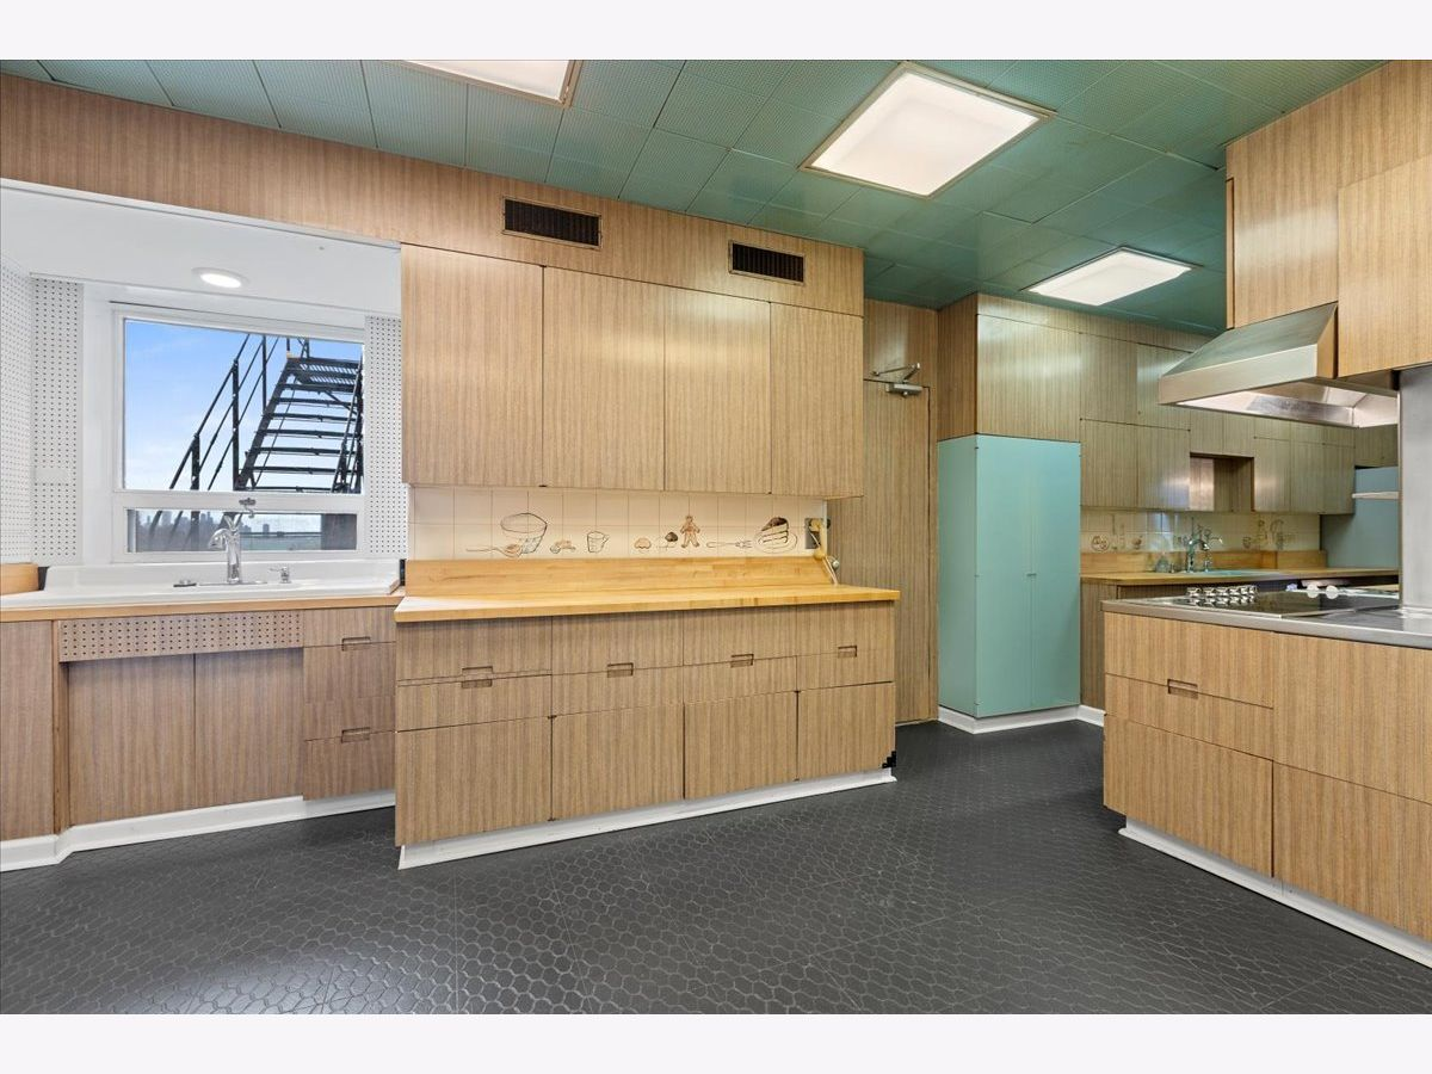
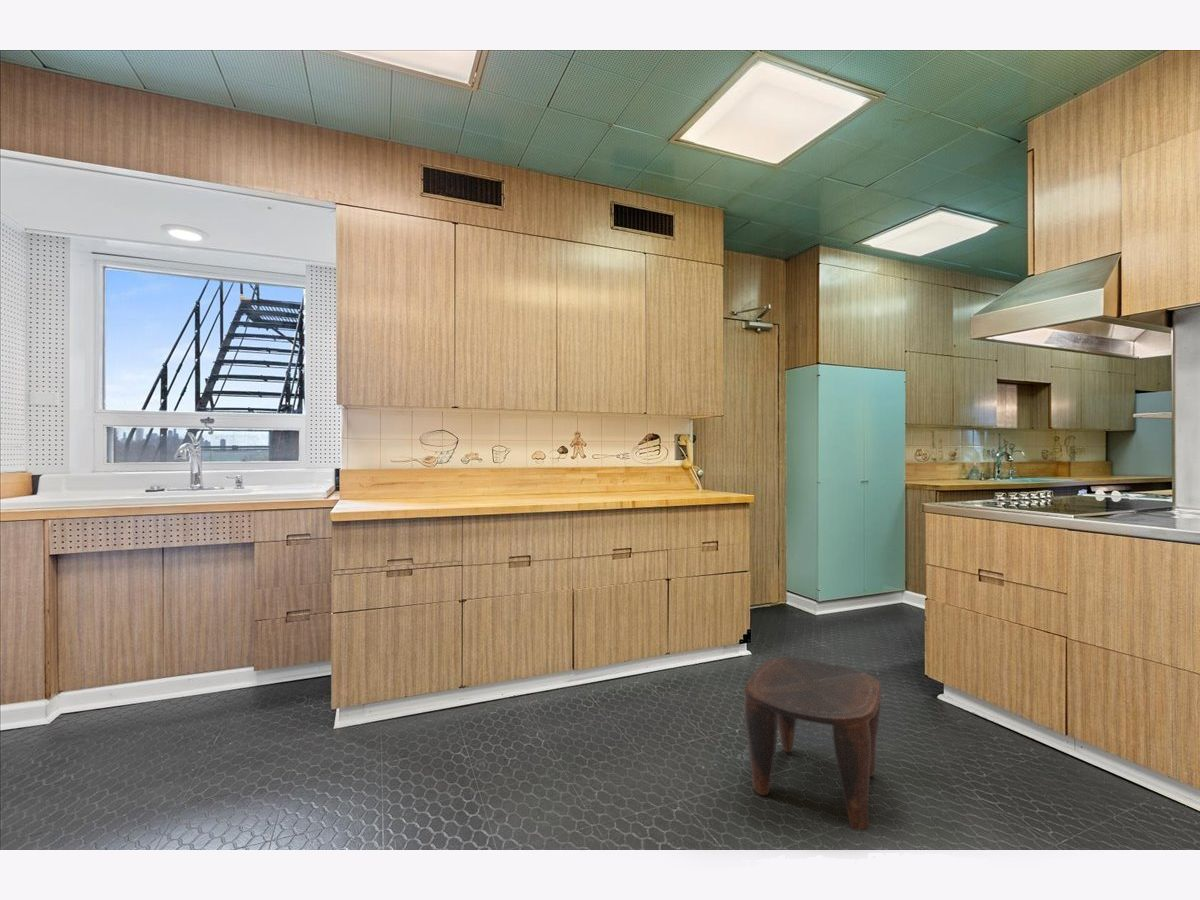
+ stool [743,656,882,831]
